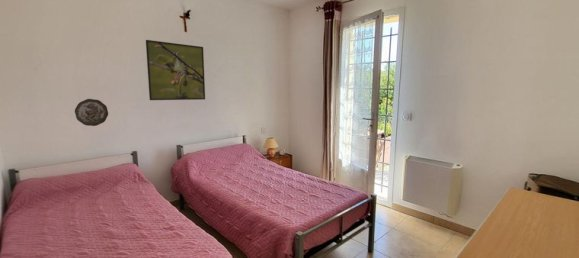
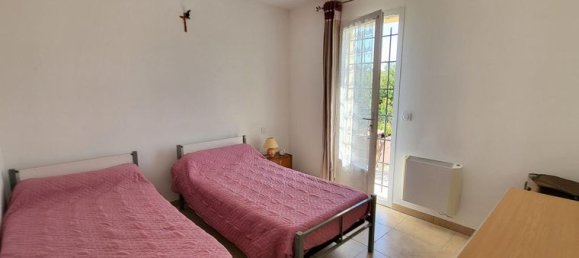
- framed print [145,39,206,101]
- decorative plate [74,98,109,127]
